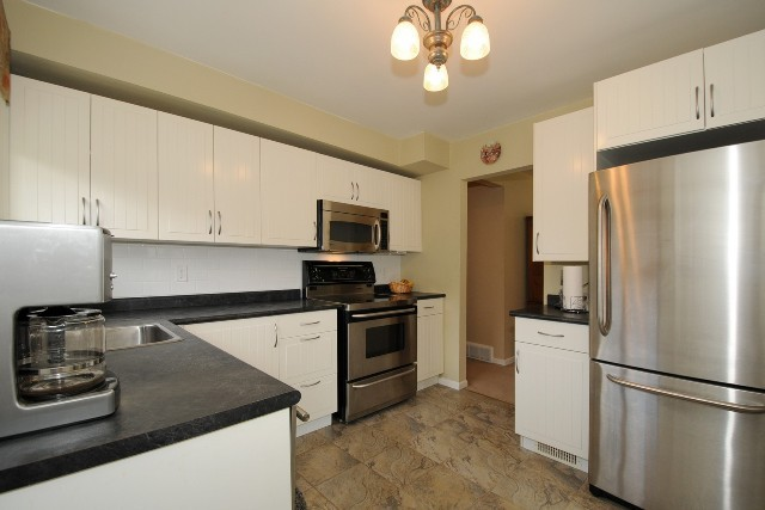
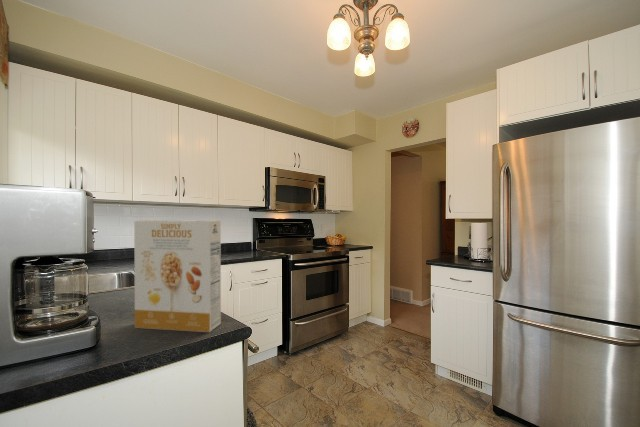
+ cereal box [133,219,222,333]
